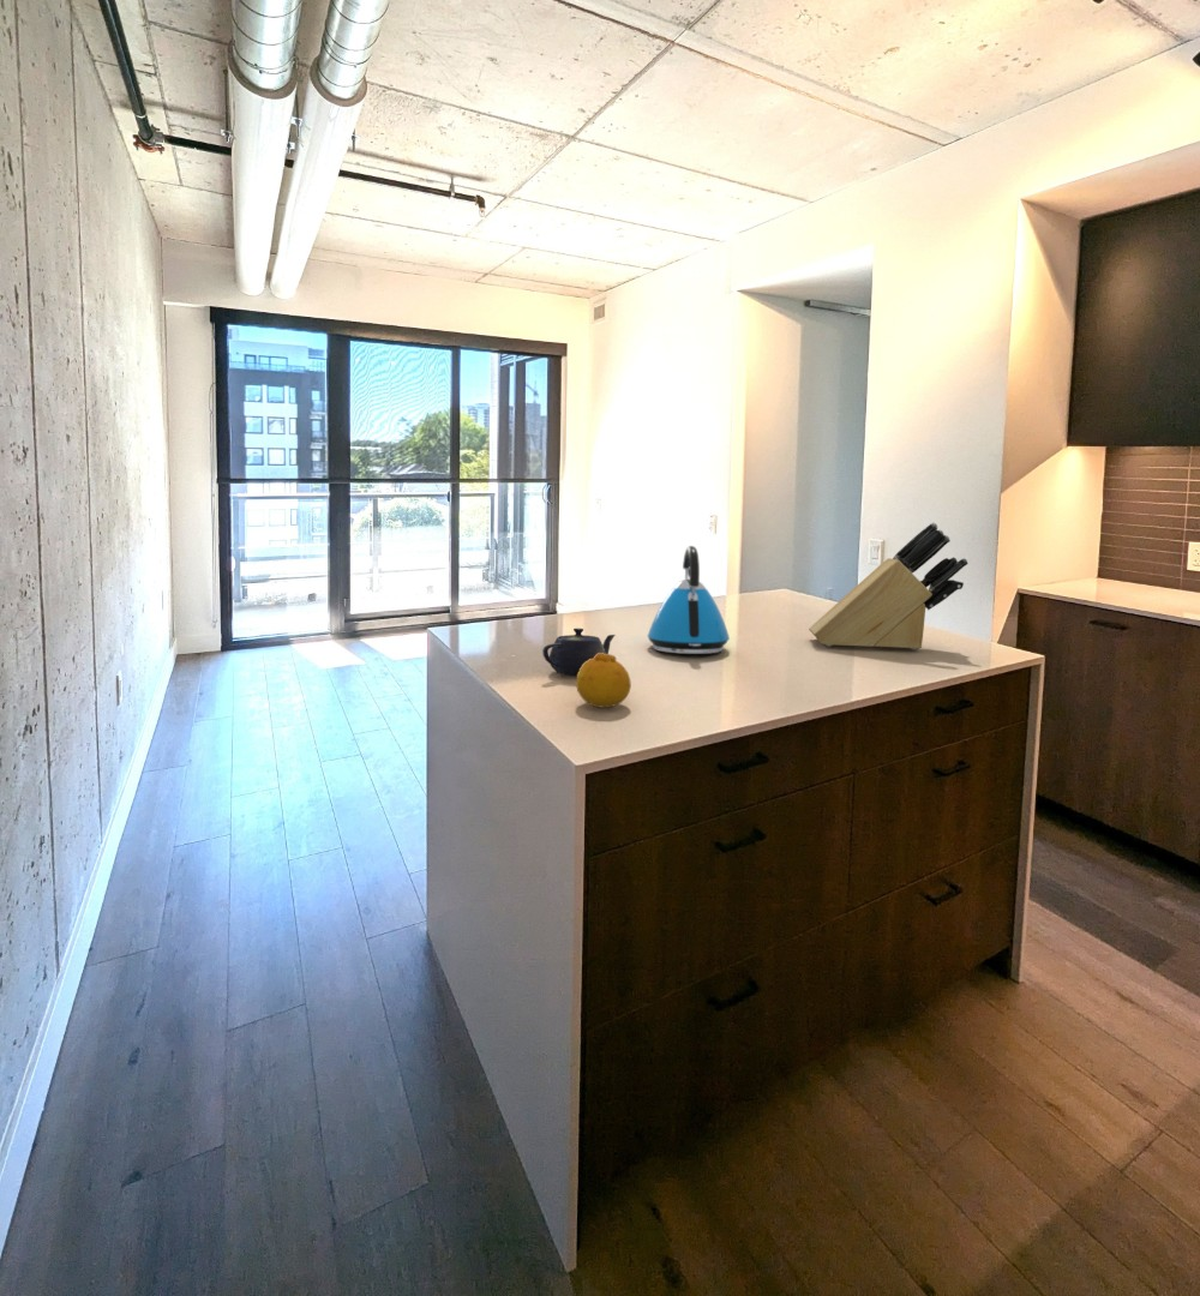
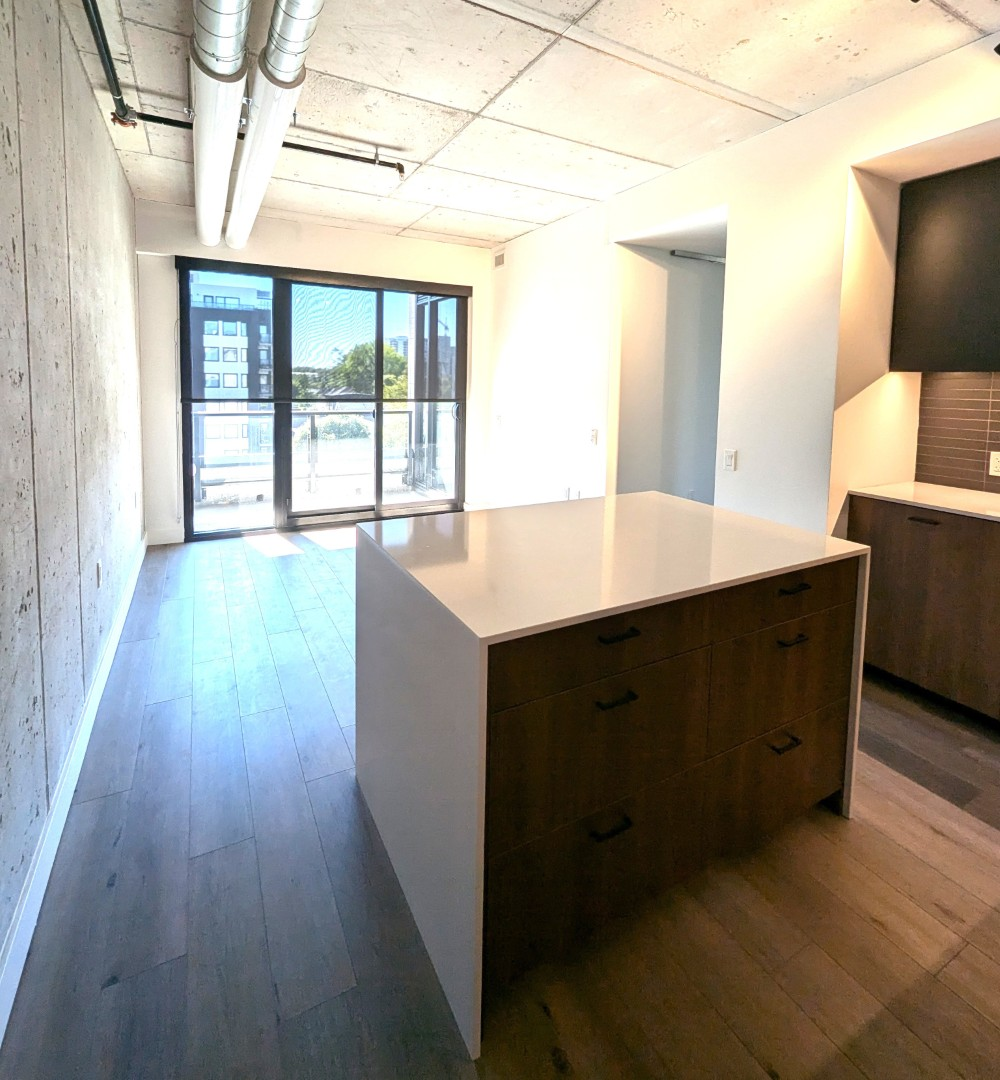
- teapot [541,628,617,677]
- kettle [647,545,731,655]
- knife block [808,521,970,650]
- fruit [575,653,632,709]
